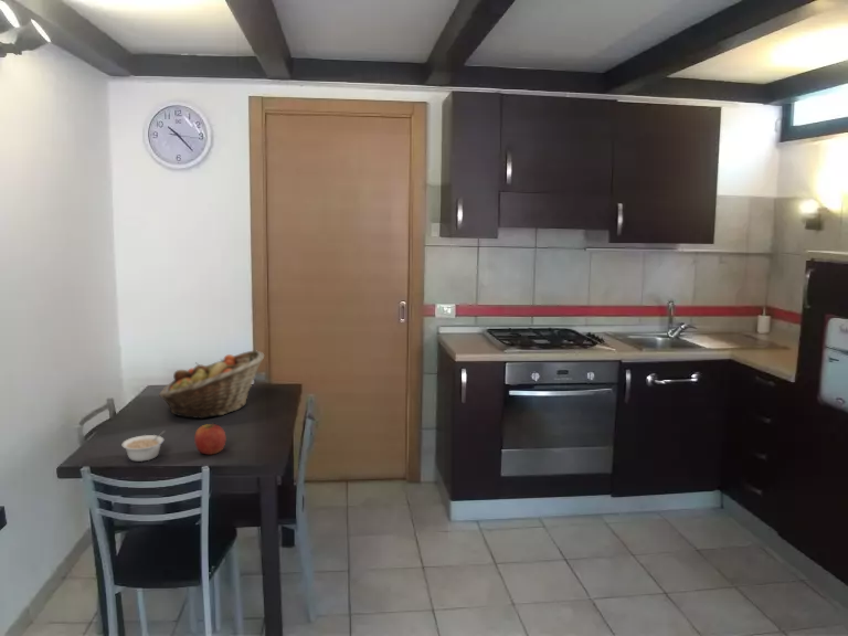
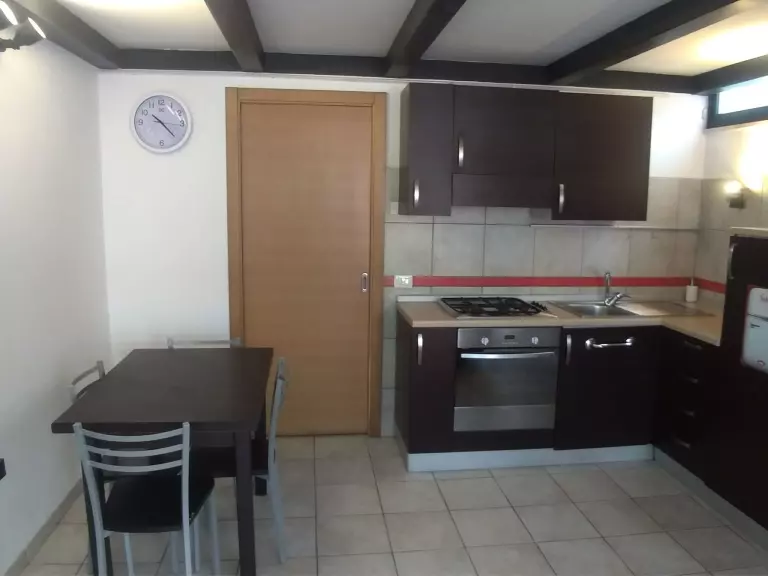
- legume [121,430,167,463]
- fruit basket [158,349,265,420]
- apple [193,422,226,456]
